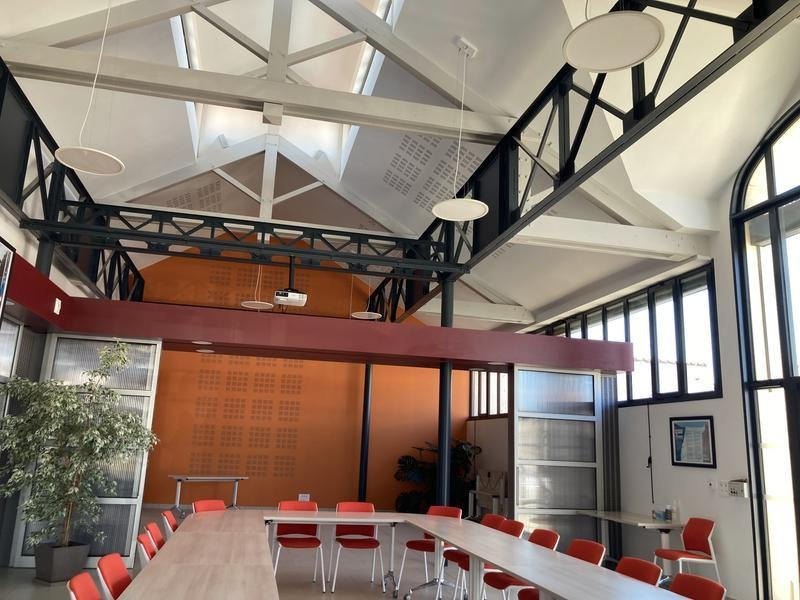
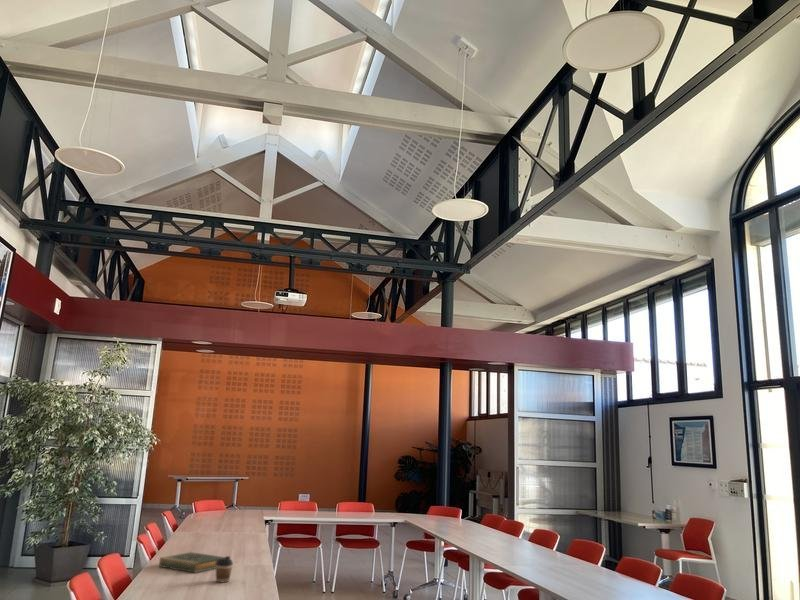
+ hardback book [158,551,226,574]
+ coffee cup [215,555,234,583]
